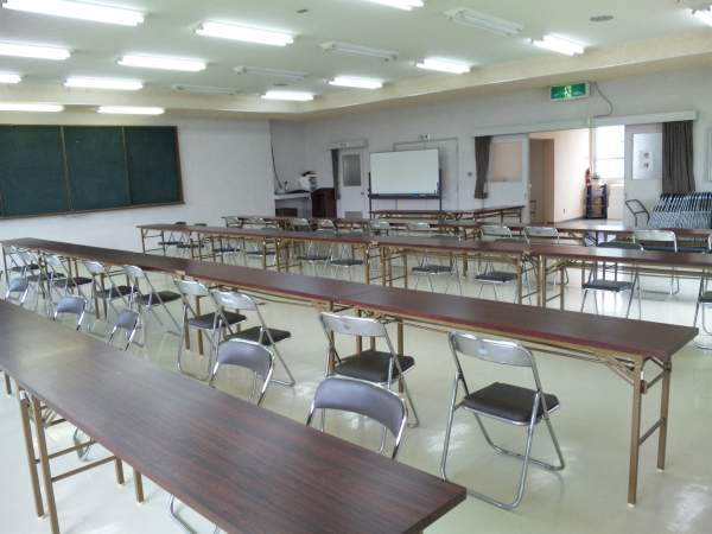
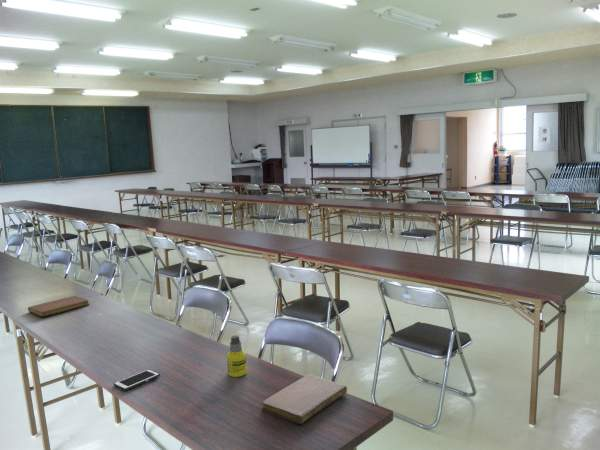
+ bottle [226,334,248,378]
+ cell phone [113,368,161,392]
+ notebook [27,295,90,318]
+ notebook [261,374,348,425]
